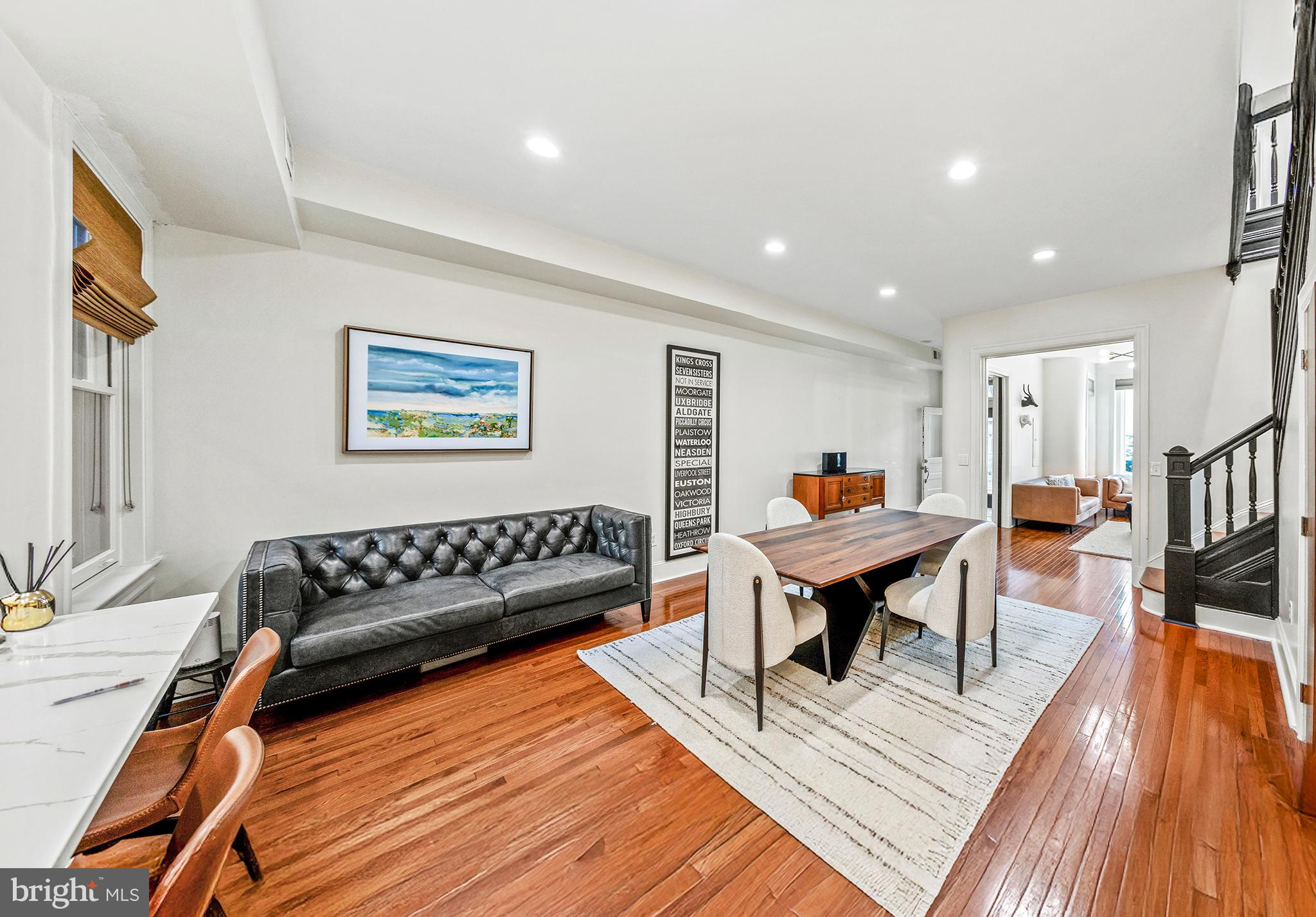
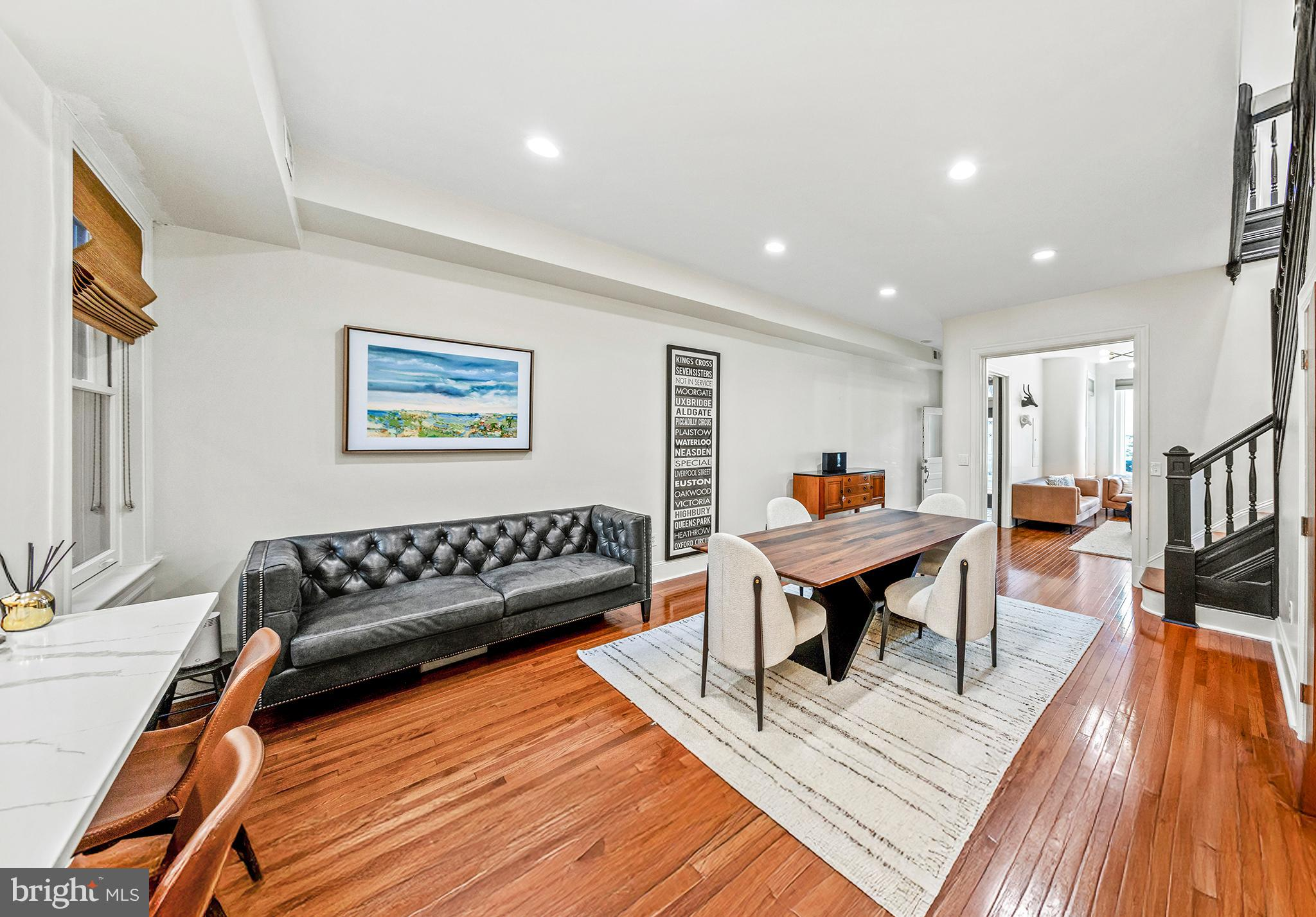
- pen [53,677,145,705]
